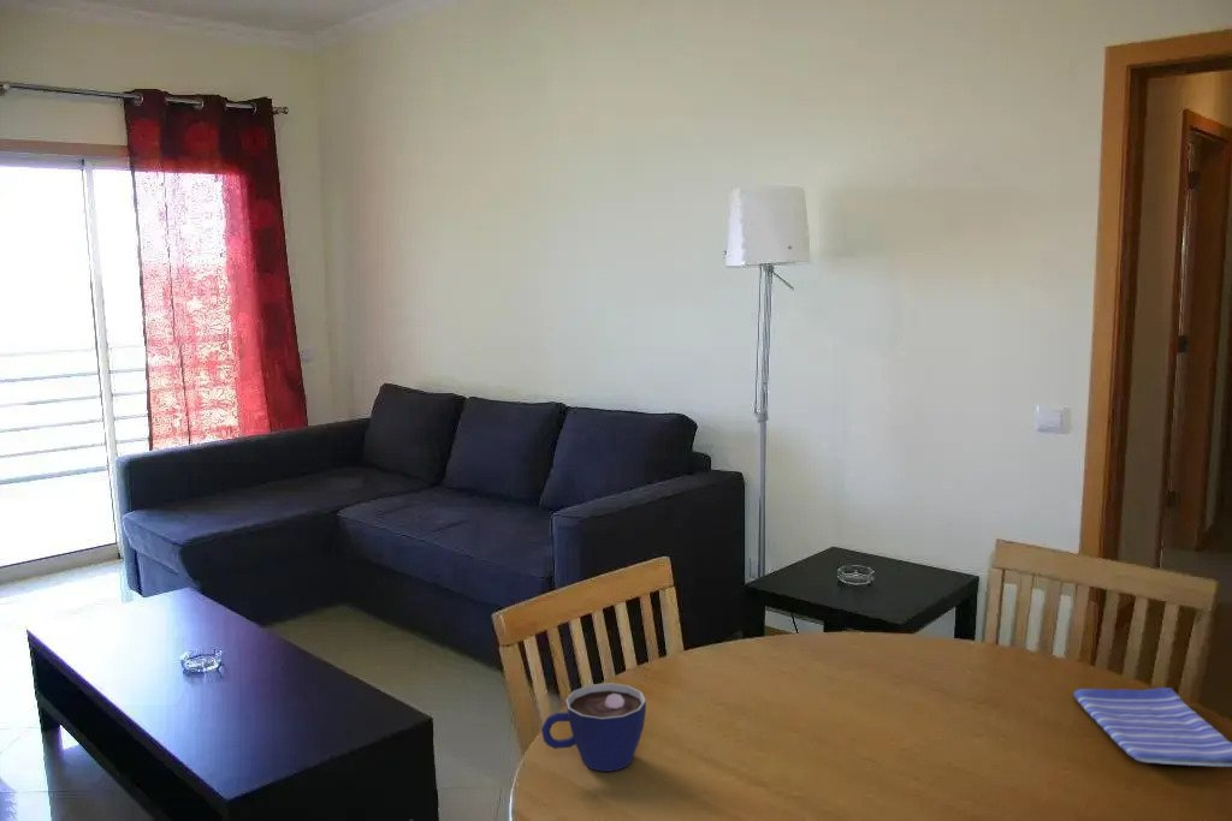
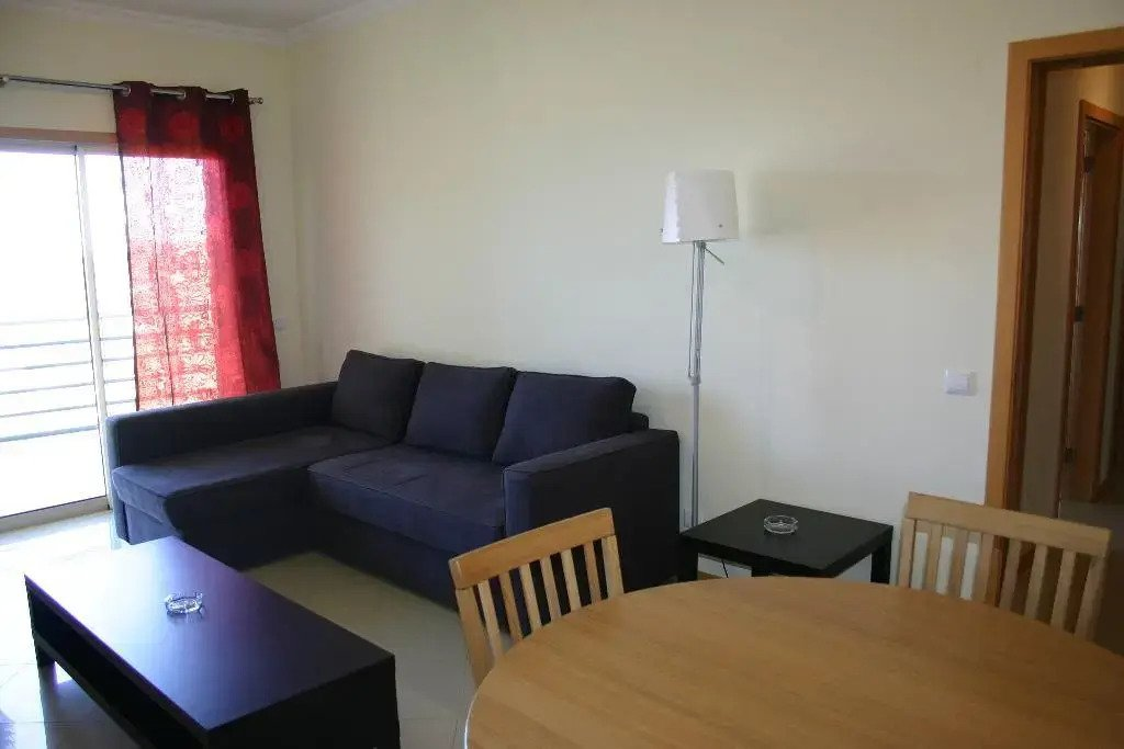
- cup [540,682,647,773]
- dish towel [1072,686,1232,768]
